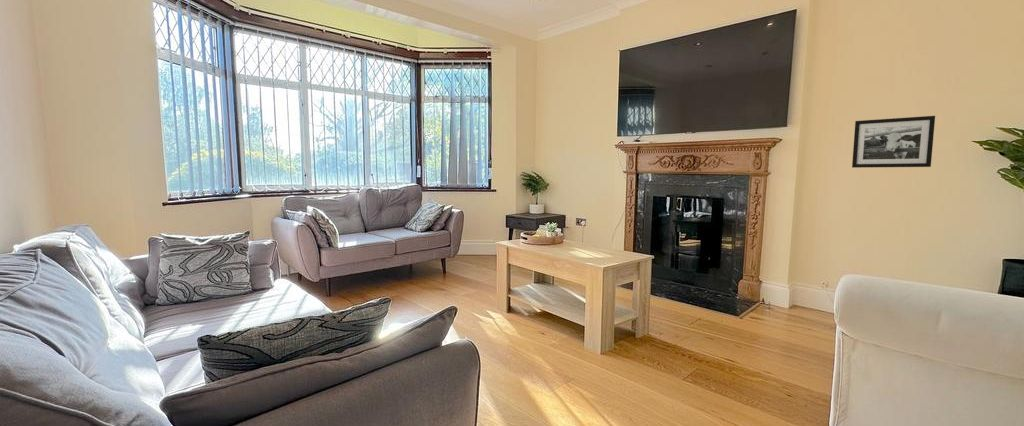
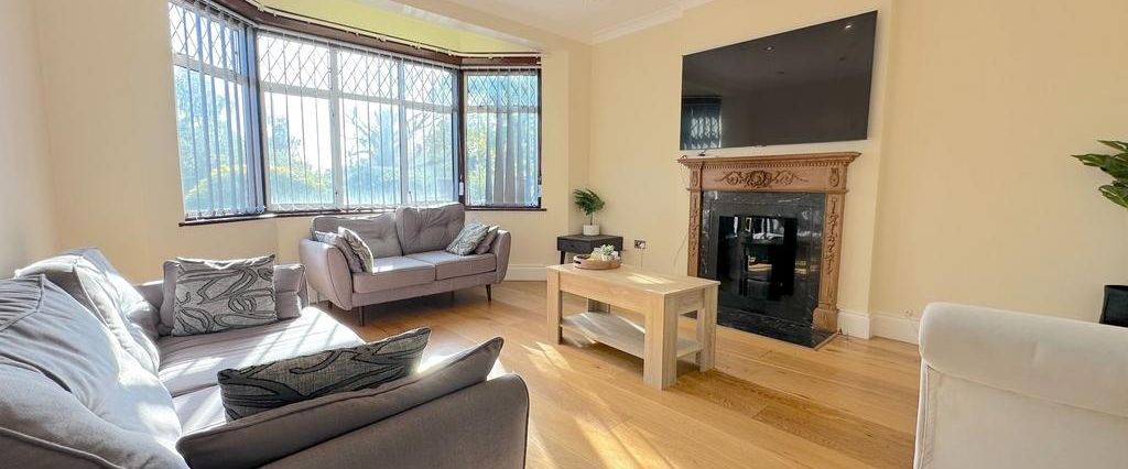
- picture frame [851,115,936,169]
